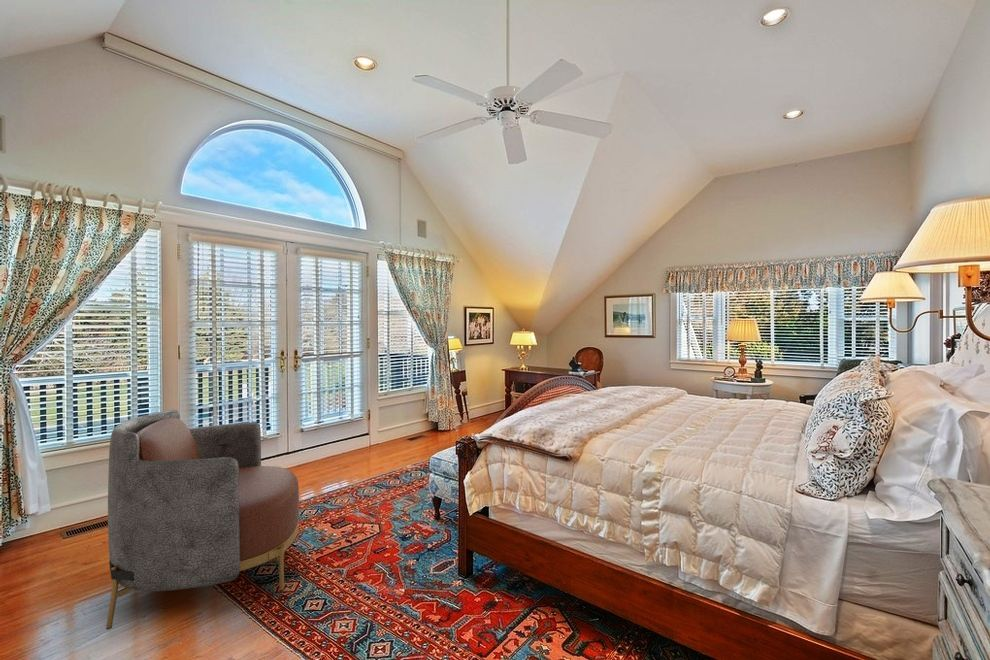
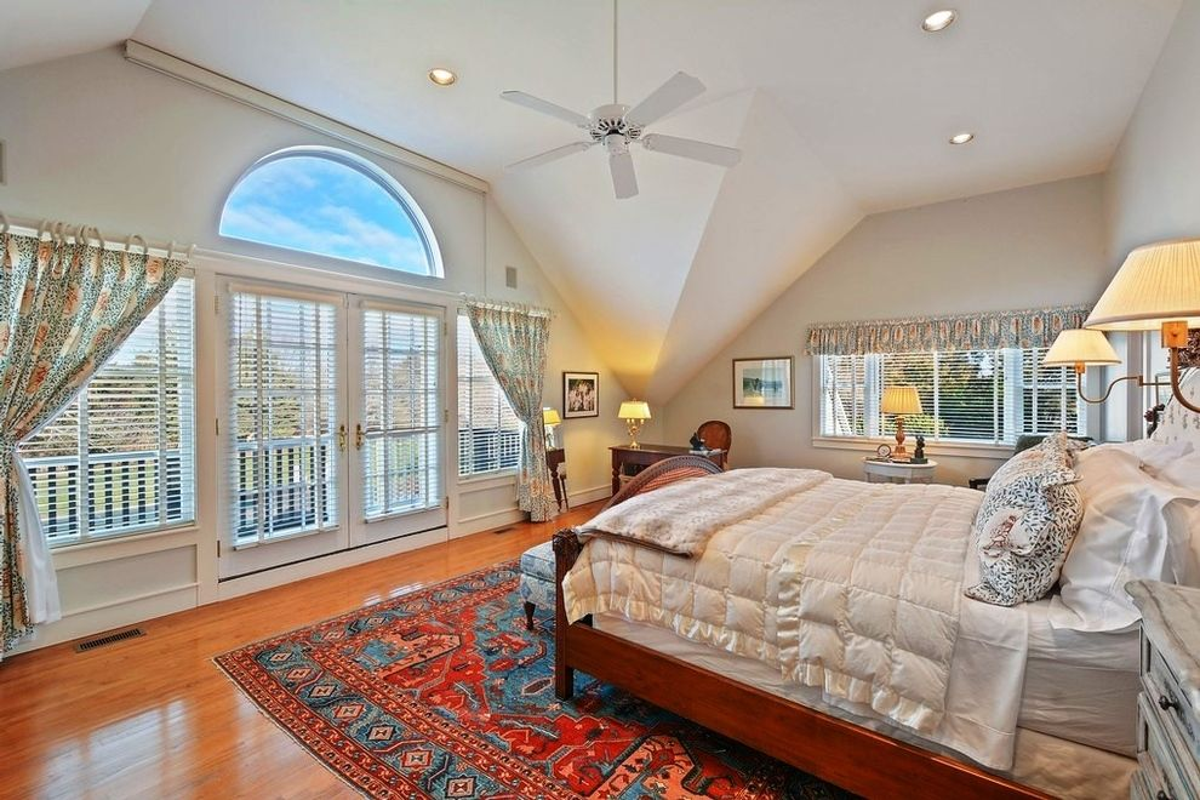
- armchair [105,408,300,631]
